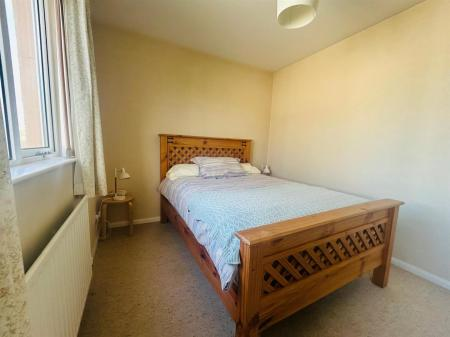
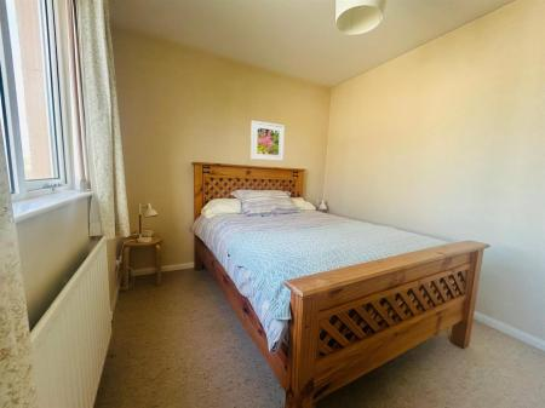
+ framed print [249,120,286,162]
